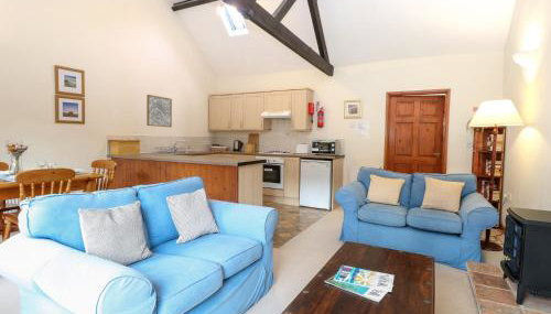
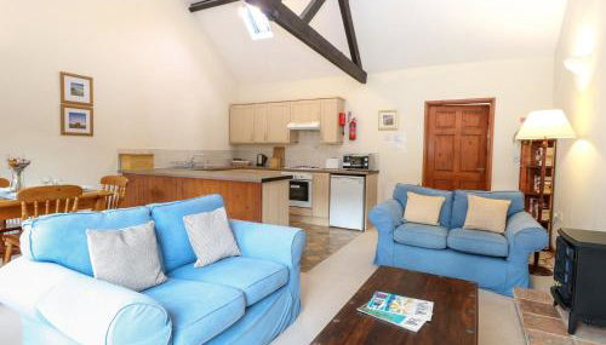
- wall art [145,94,173,129]
